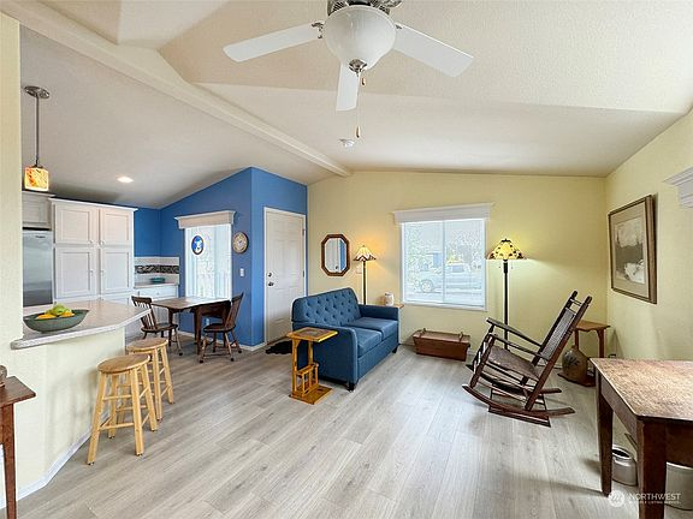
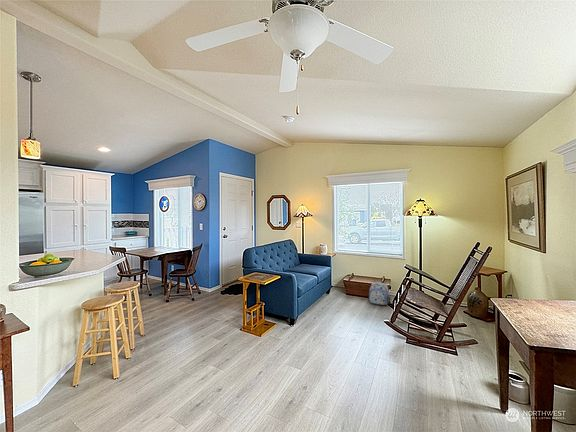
+ backpack [367,281,392,306]
